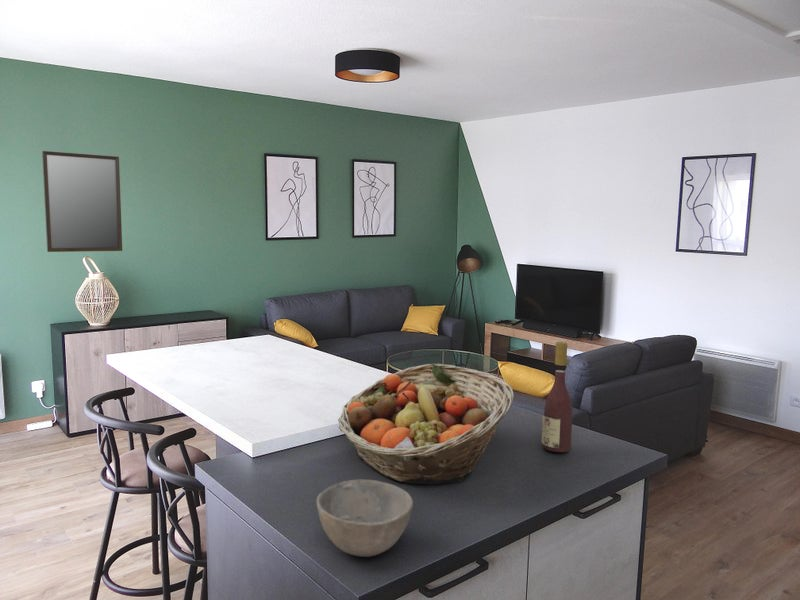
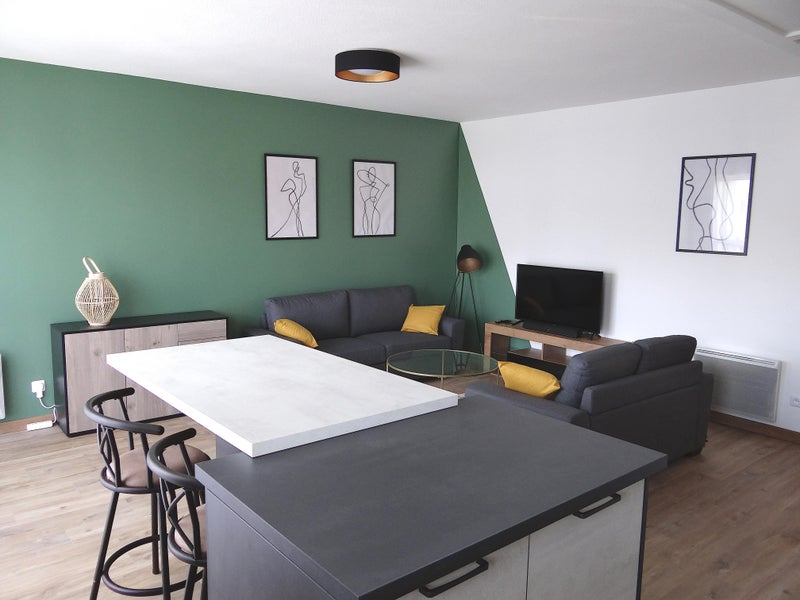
- bowl [316,478,414,558]
- fruit basket [337,363,515,485]
- home mirror [41,150,123,253]
- wine bottle [541,341,574,453]
